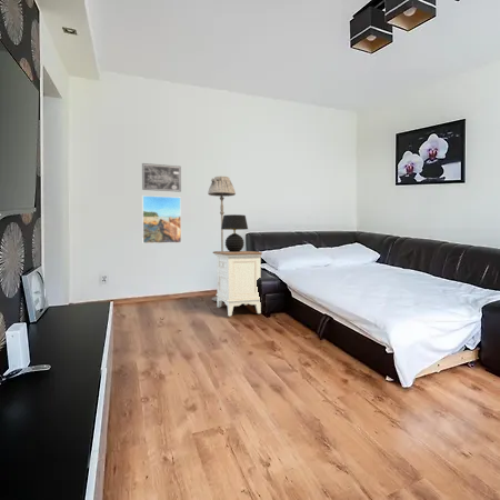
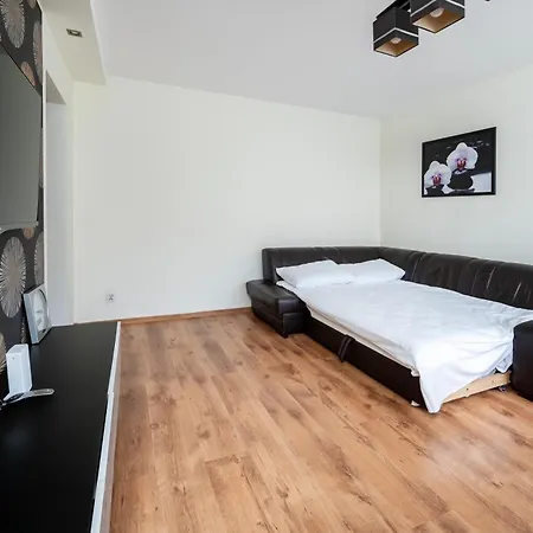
- wall art [141,162,182,193]
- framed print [141,194,182,244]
- floor lamp [207,176,237,302]
- nightstand [212,250,263,317]
- table lamp [220,213,249,252]
